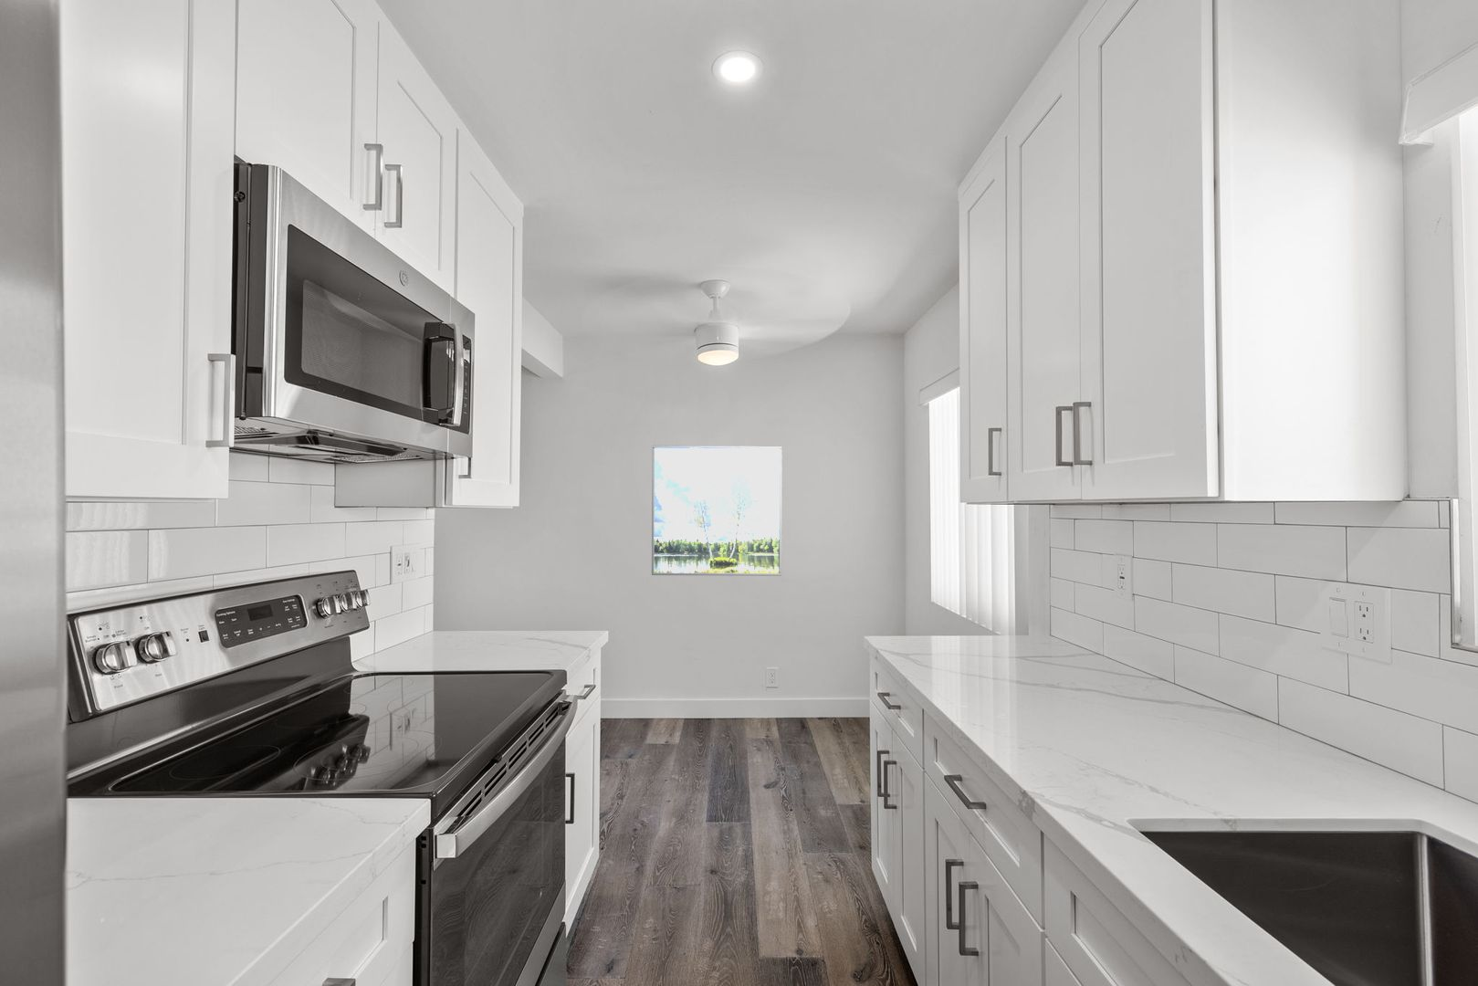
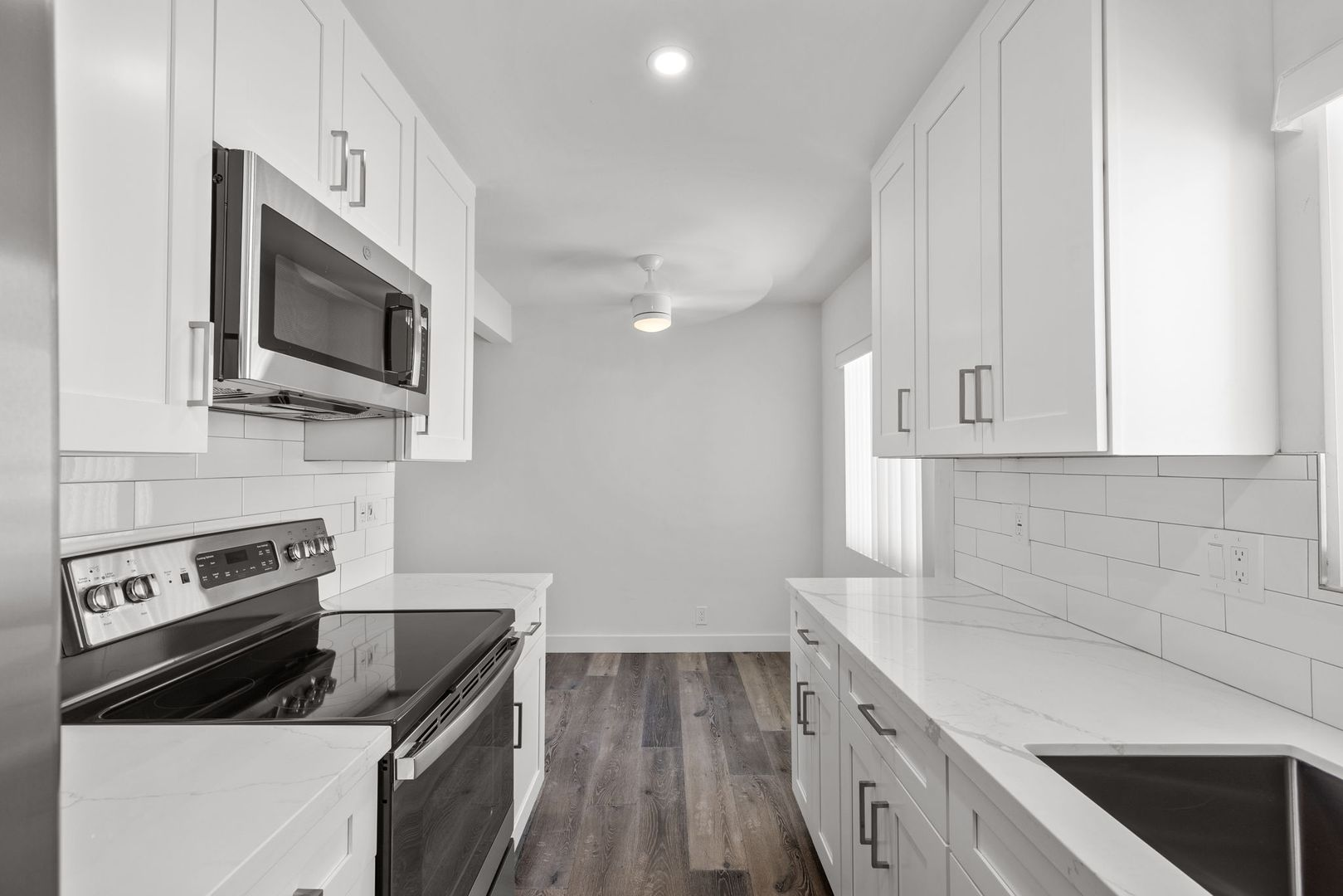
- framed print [650,445,784,577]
